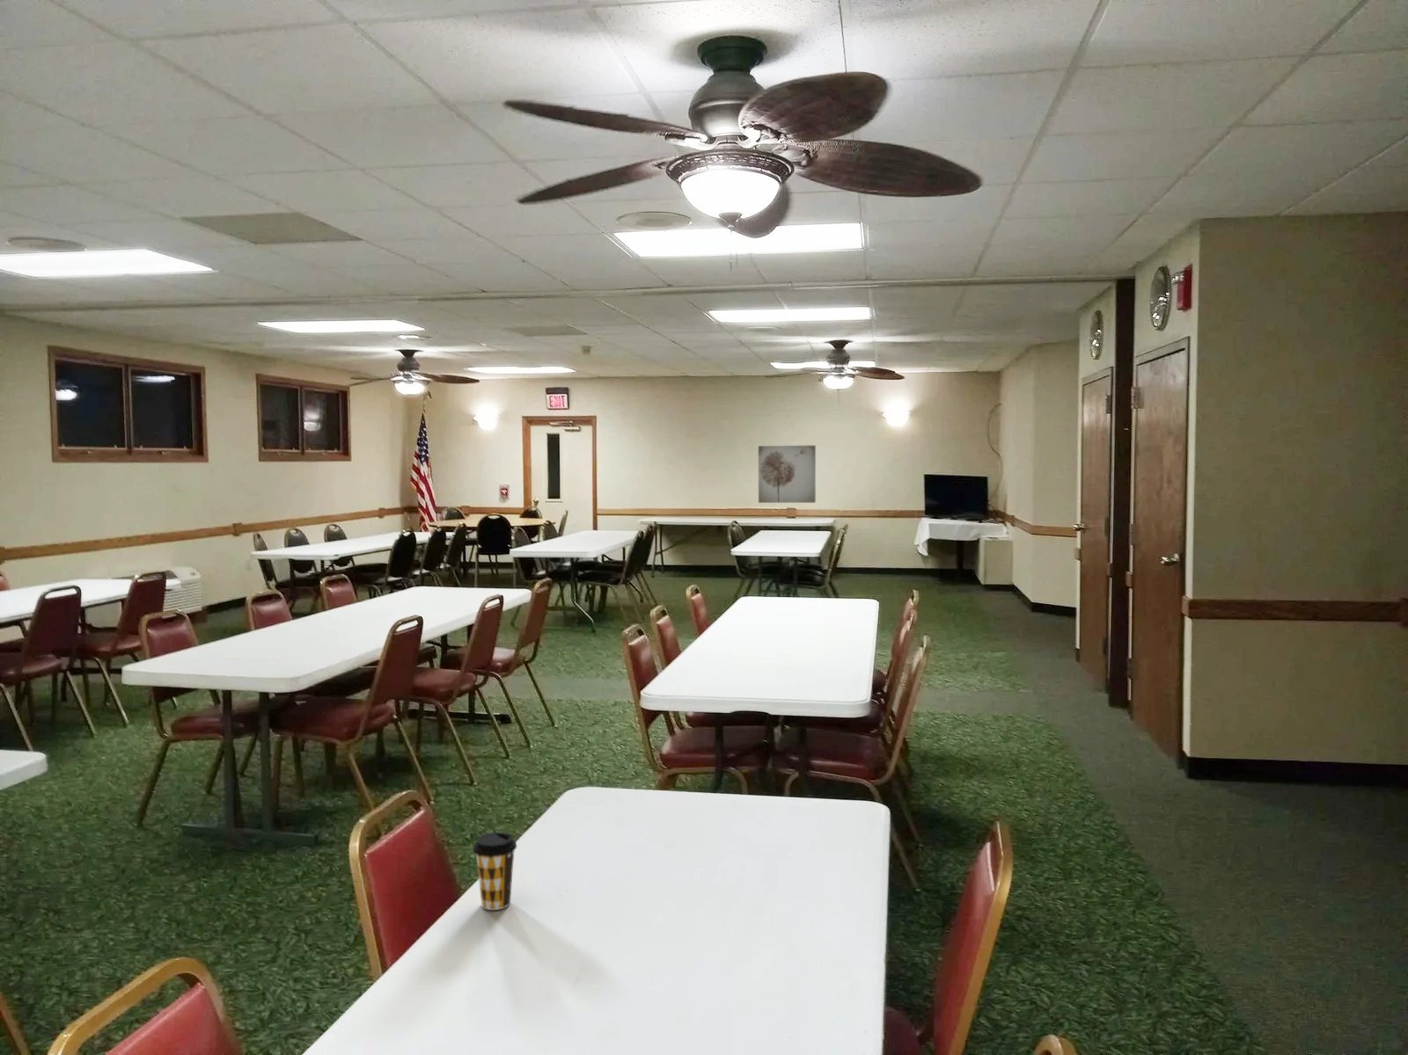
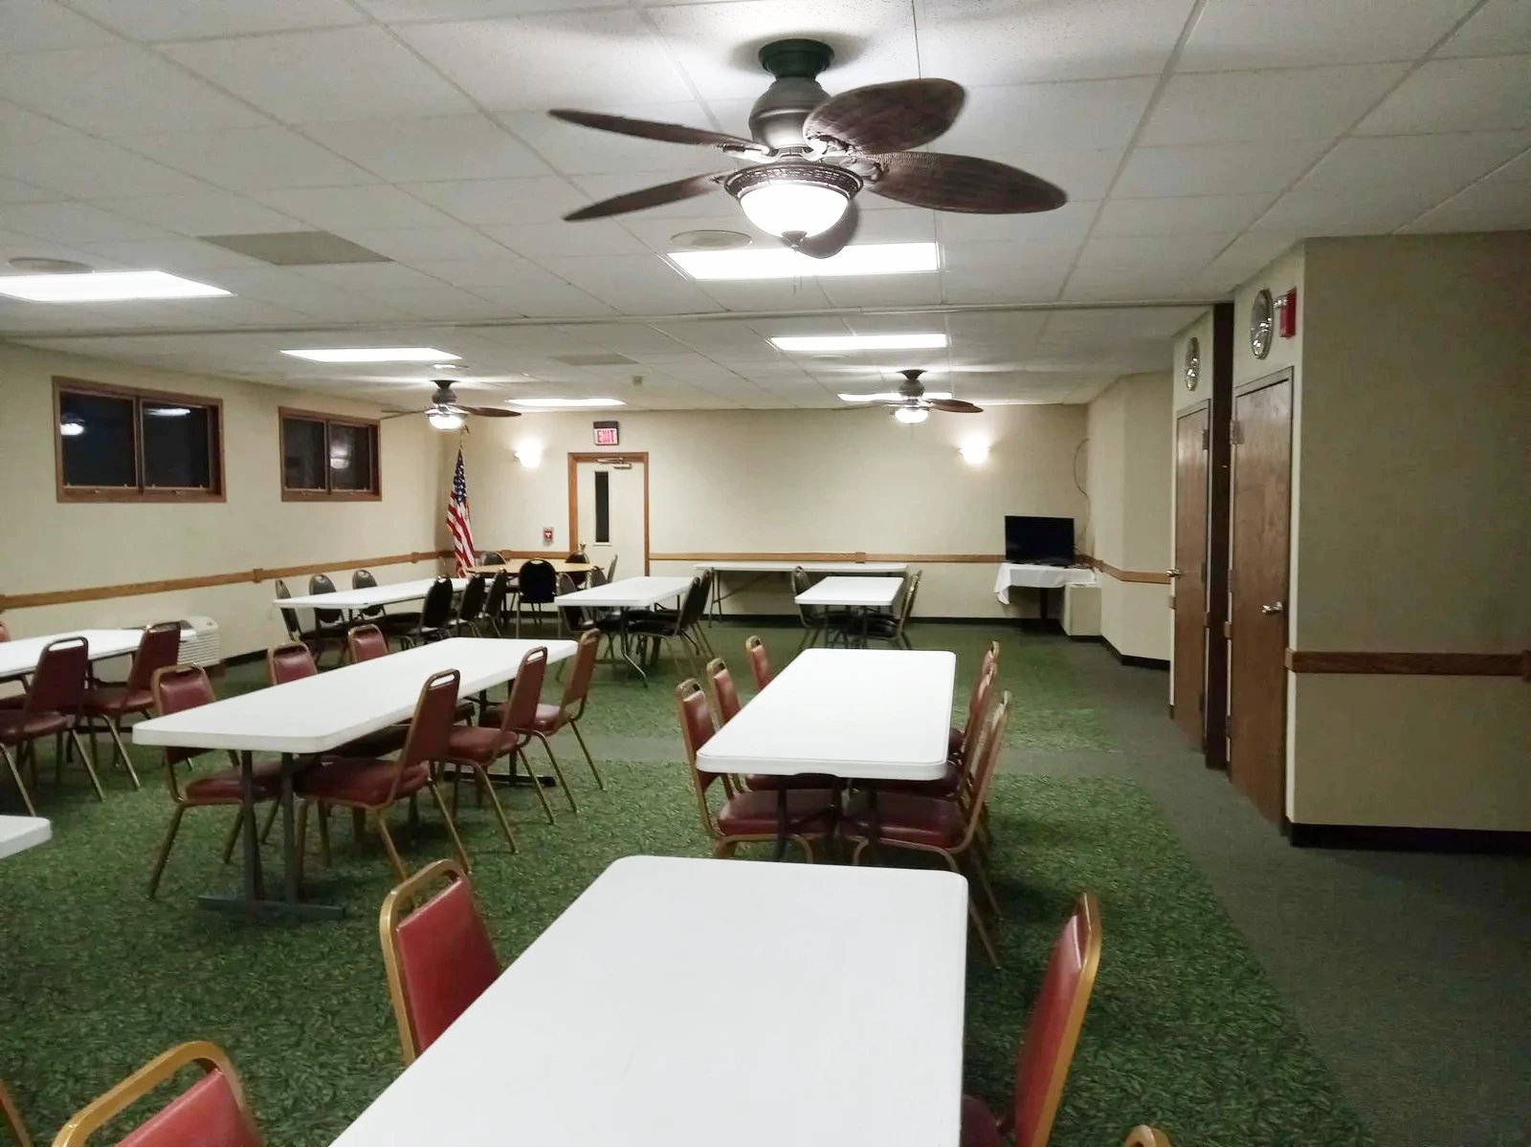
- coffee cup [471,831,518,911]
- wall art [757,444,817,504]
